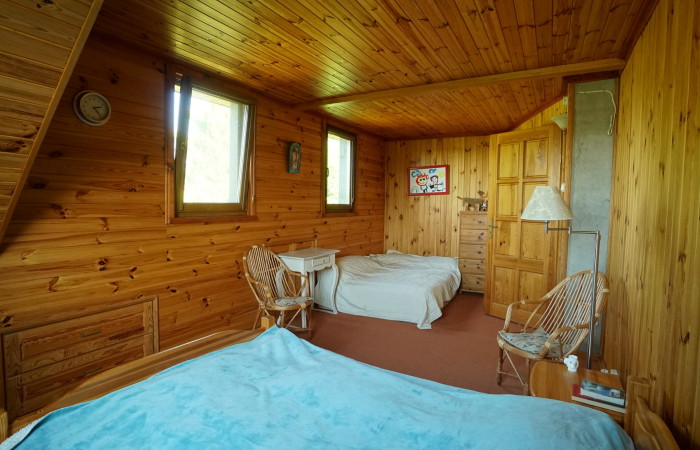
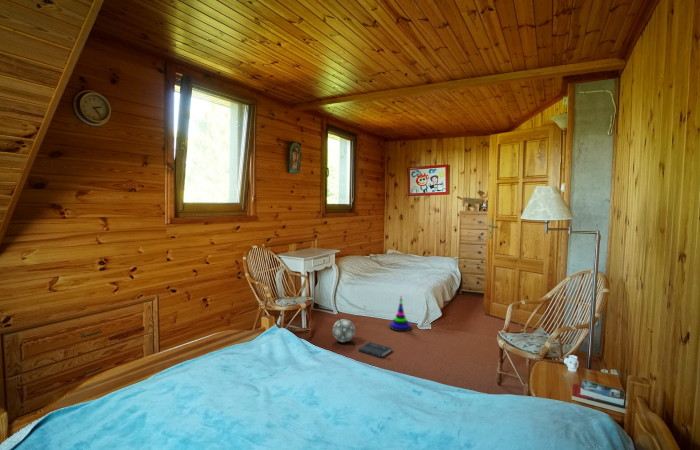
+ ball [332,318,356,343]
+ stacking toy [388,295,412,332]
+ book [358,341,393,360]
